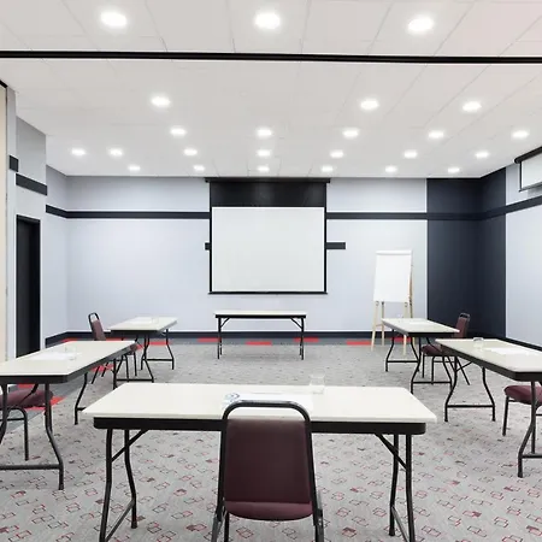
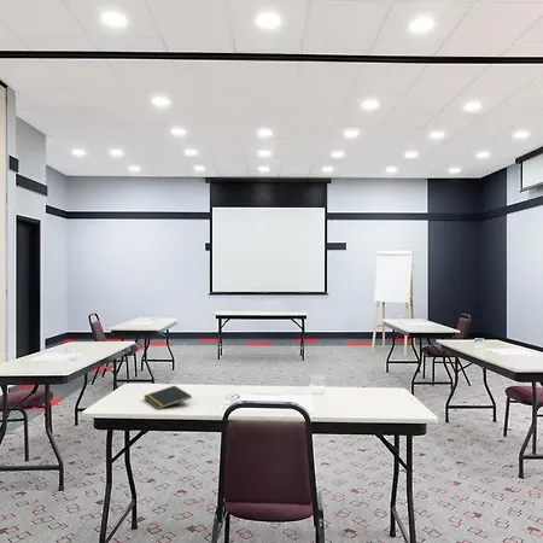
+ notepad [144,385,193,410]
